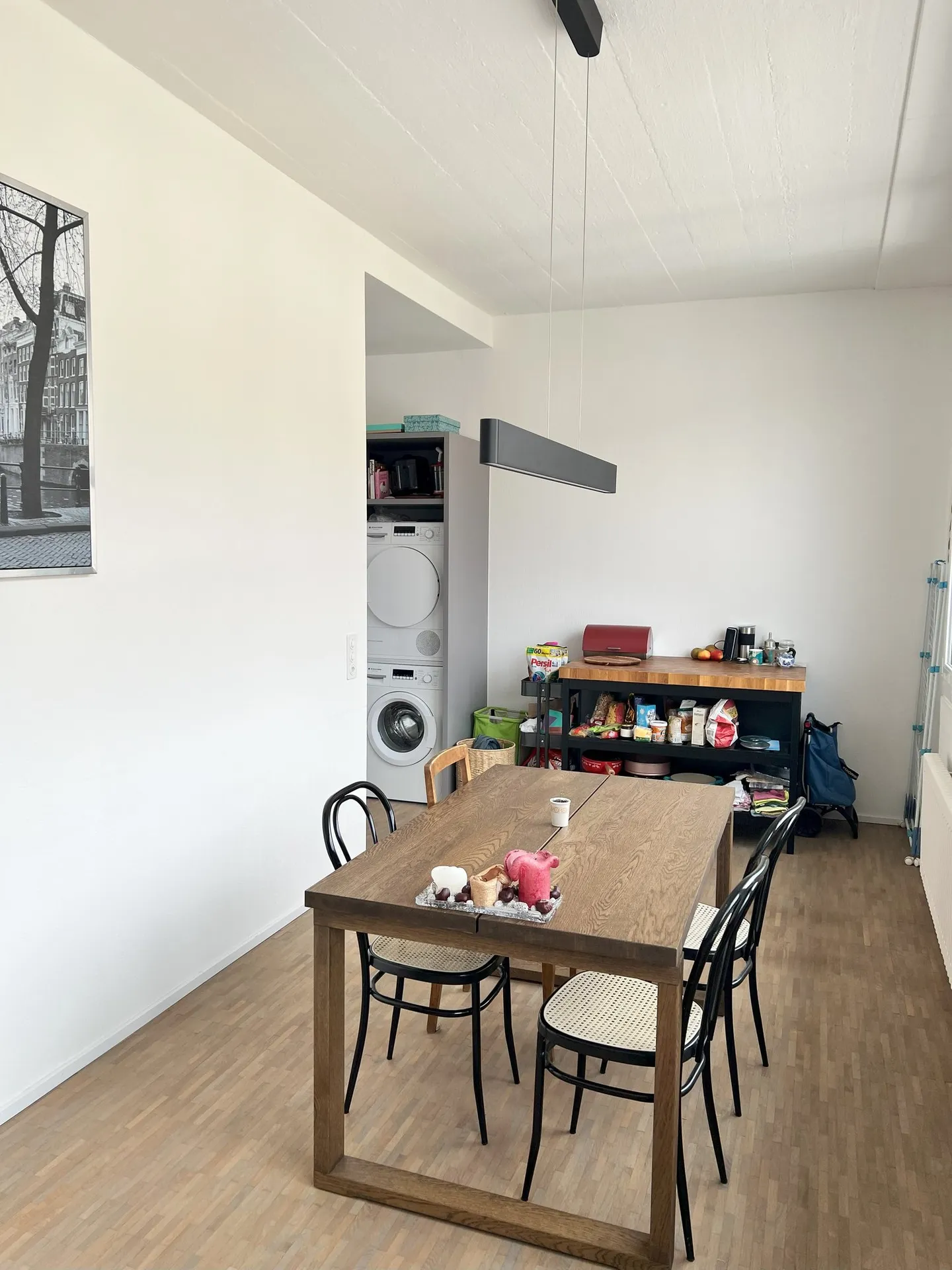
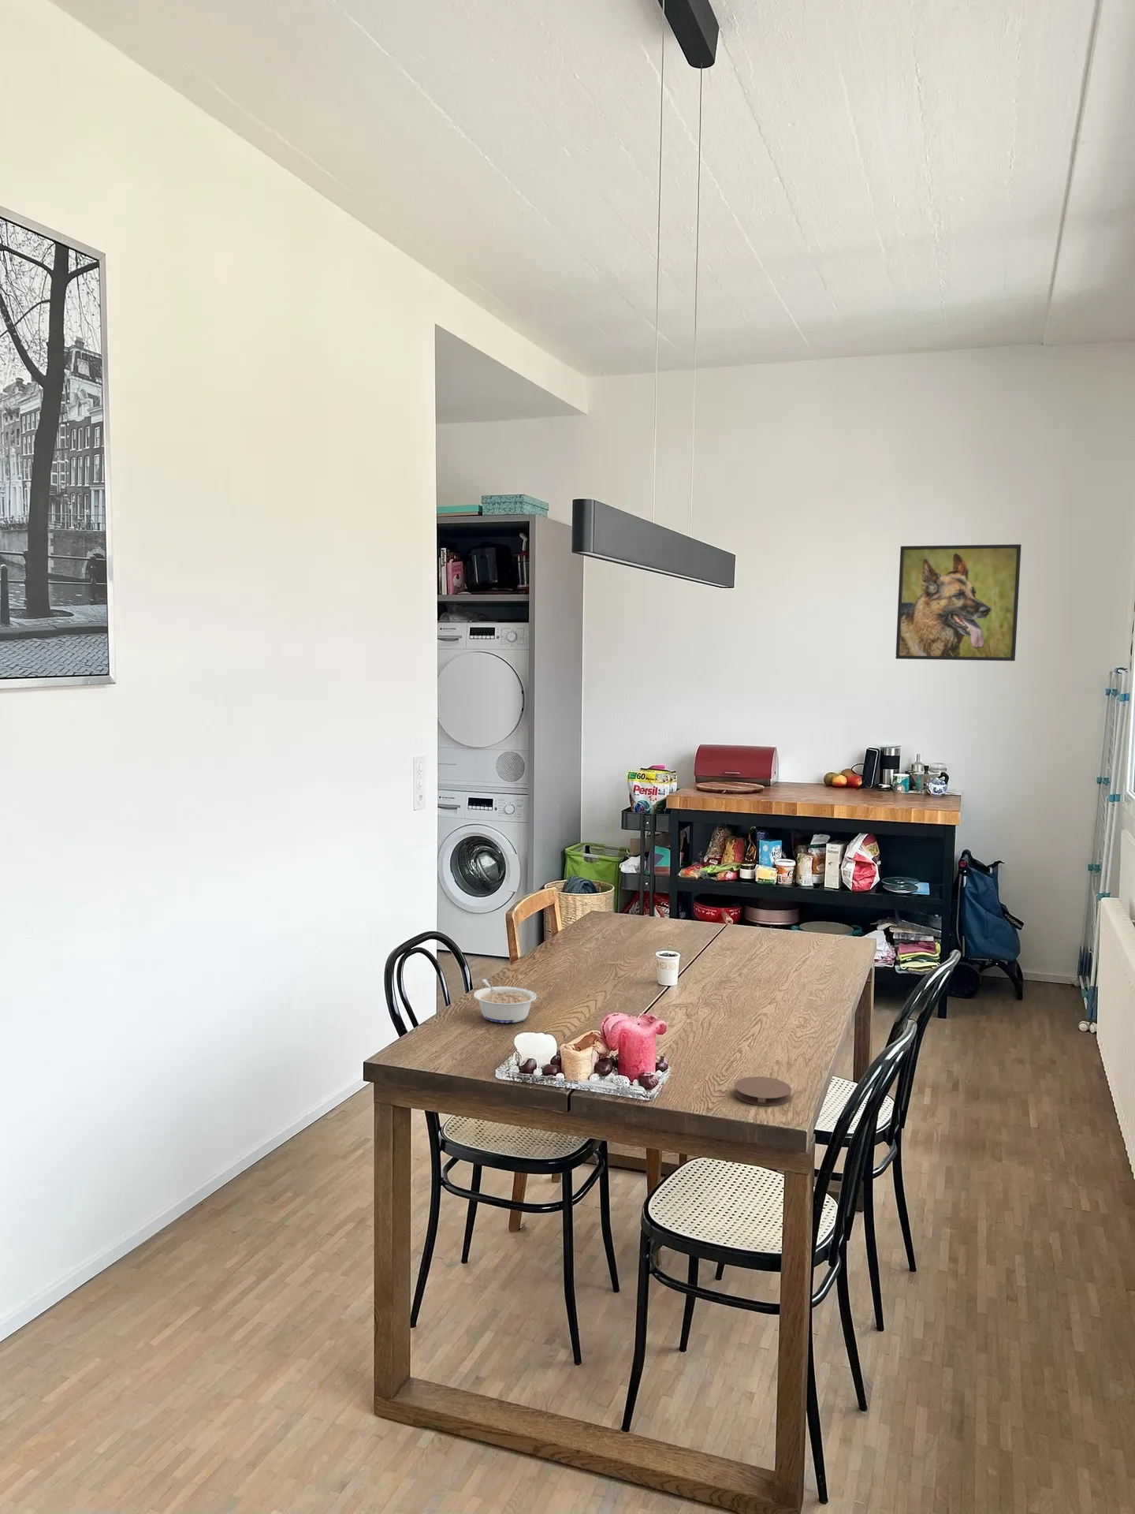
+ legume [473,979,538,1024]
+ coaster [733,1075,792,1106]
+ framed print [895,544,1022,662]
